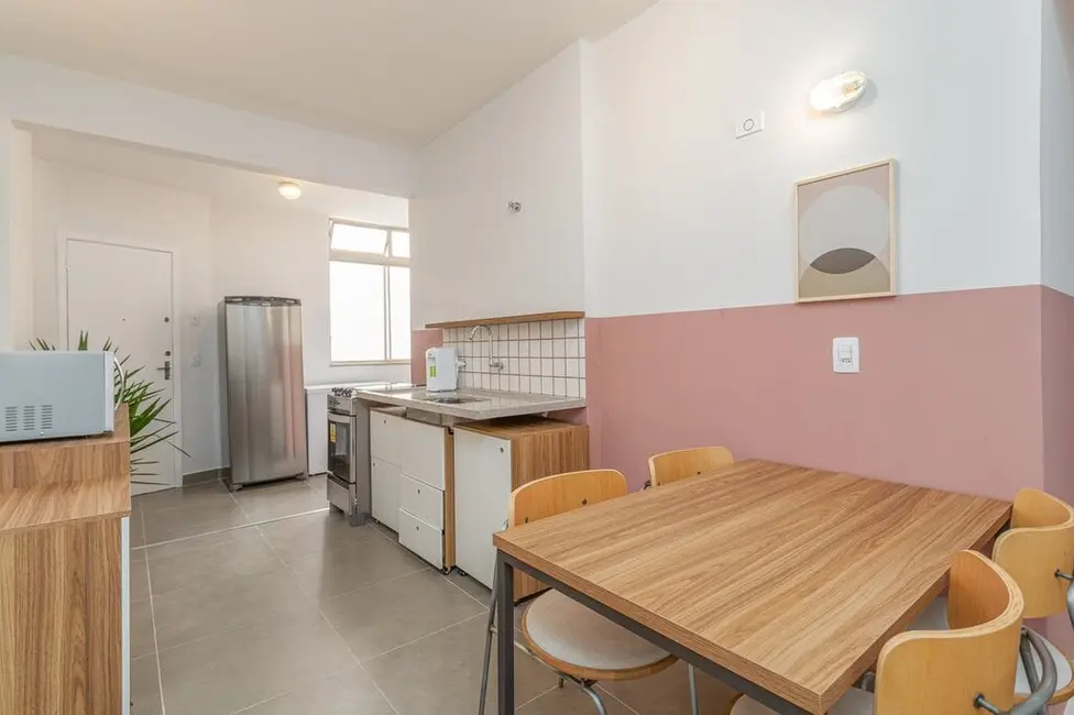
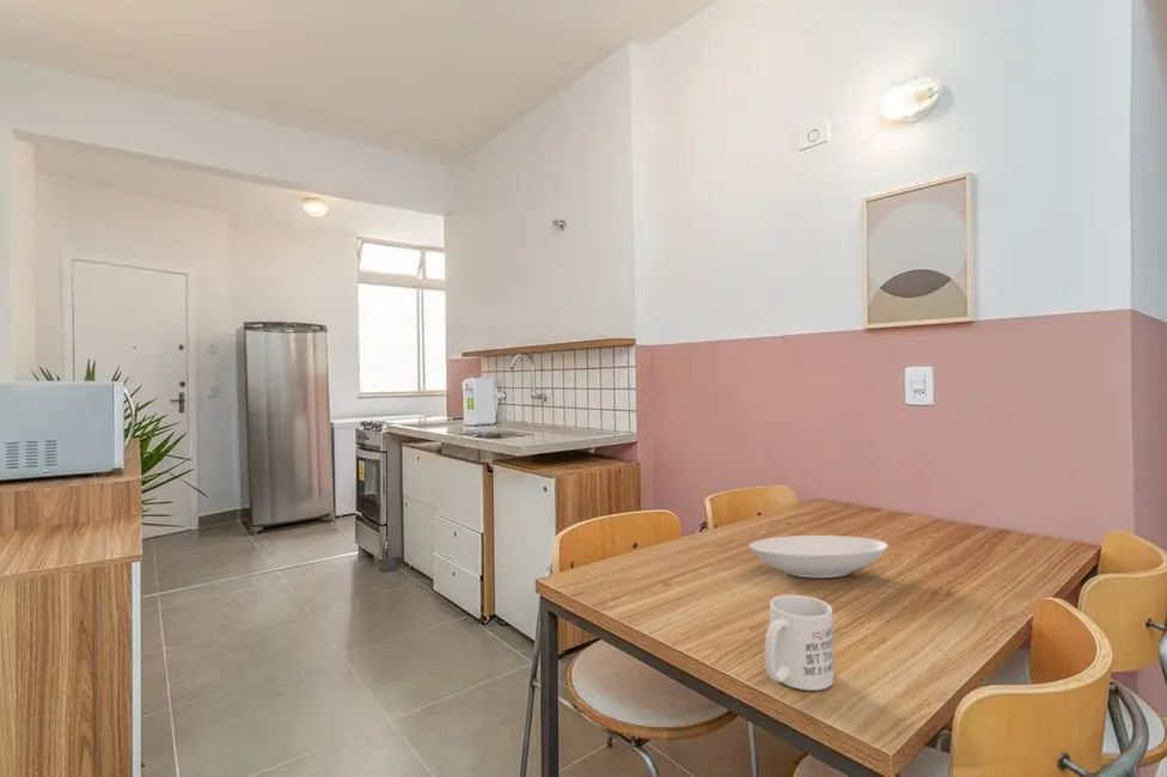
+ bowl [747,534,890,579]
+ mug [764,594,835,691]
